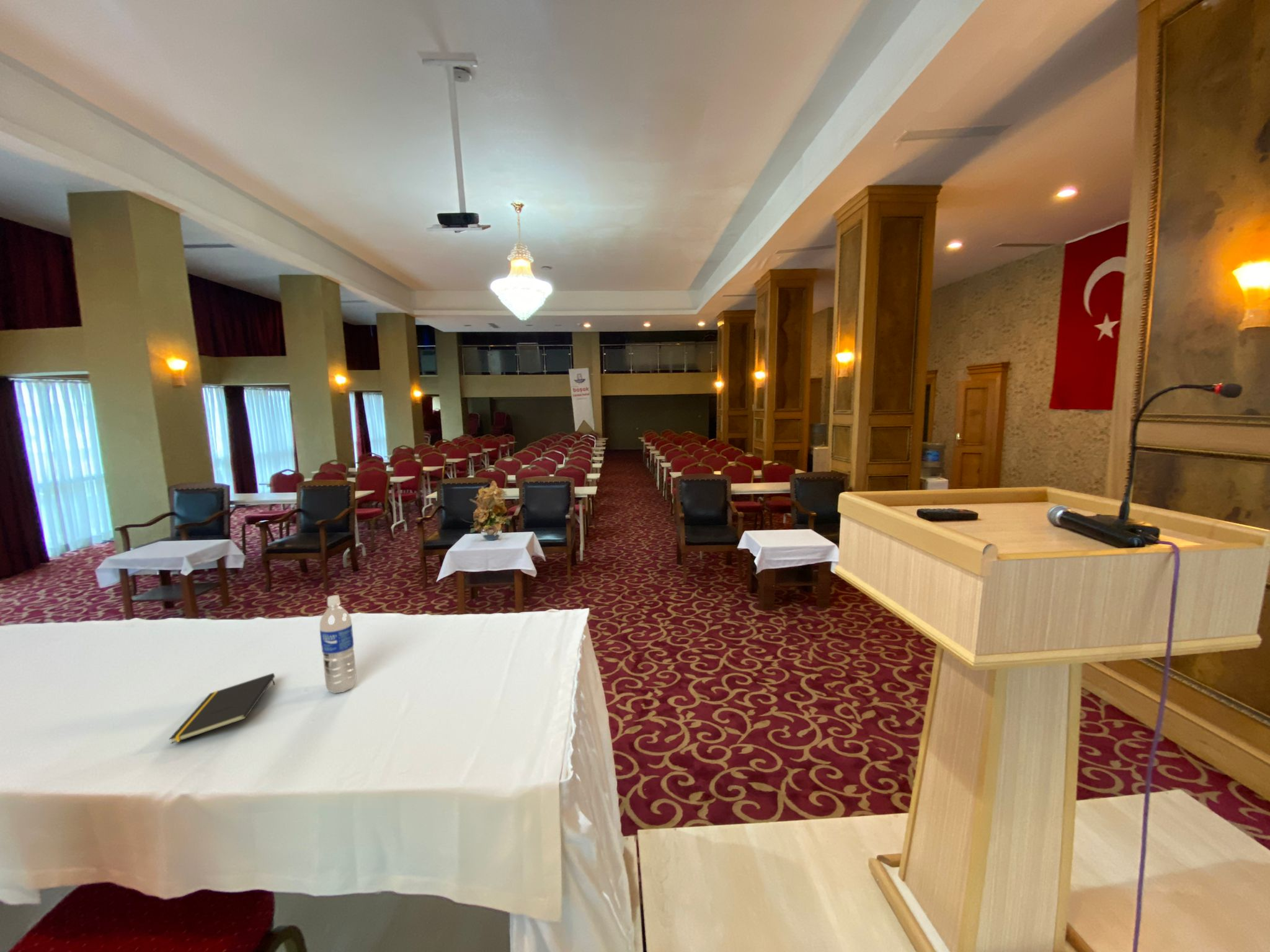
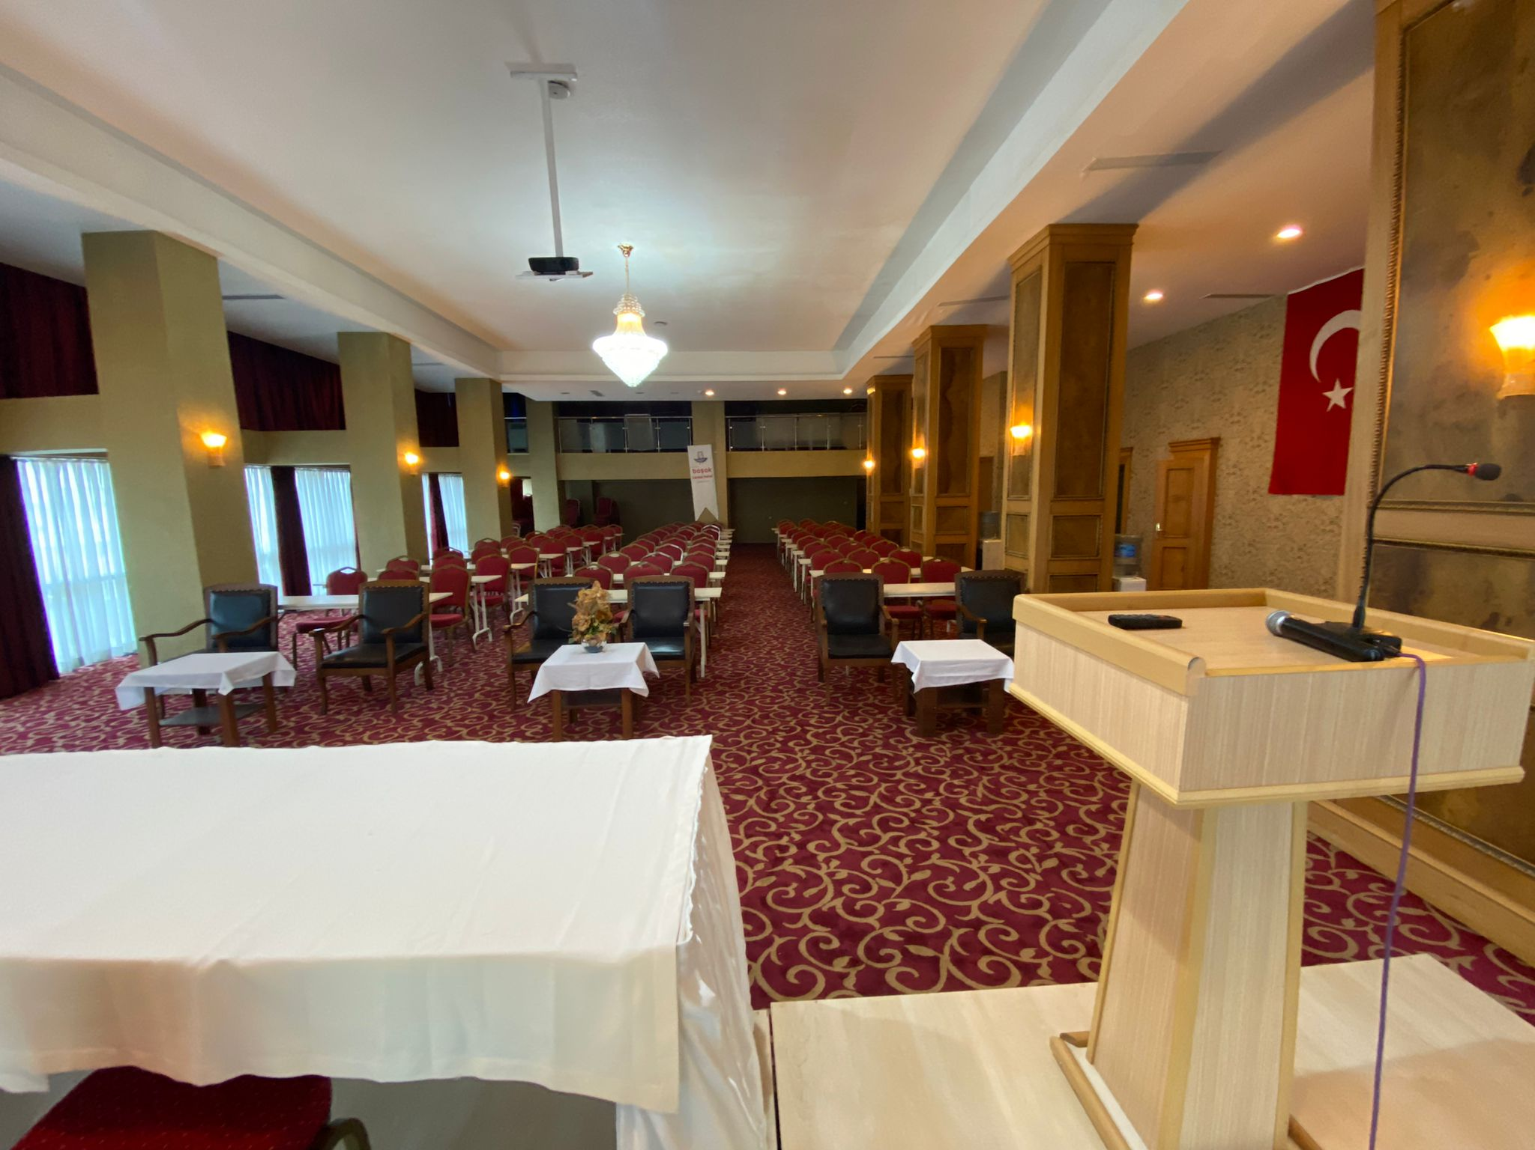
- water bottle [319,594,357,694]
- notepad [169,672,275,744]
